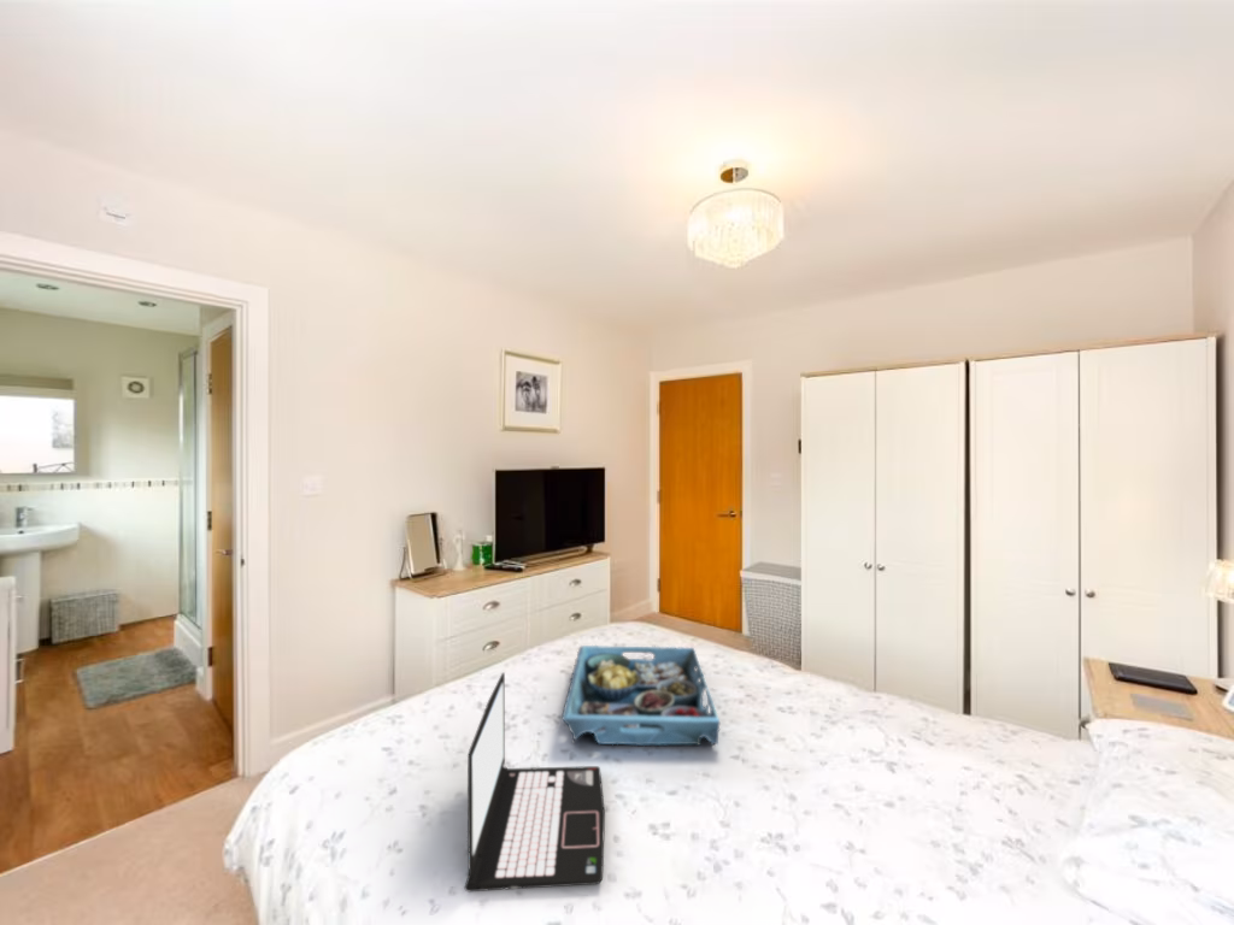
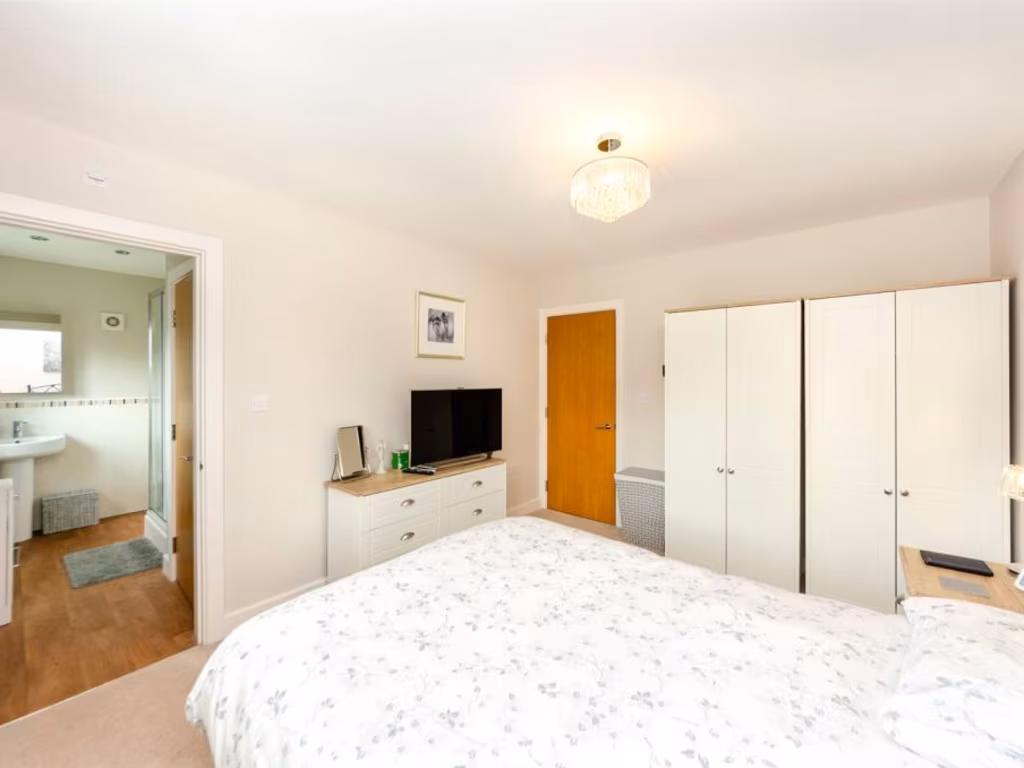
- laptop [464,671,606,892]
- serving tray [560,644,721,748]
